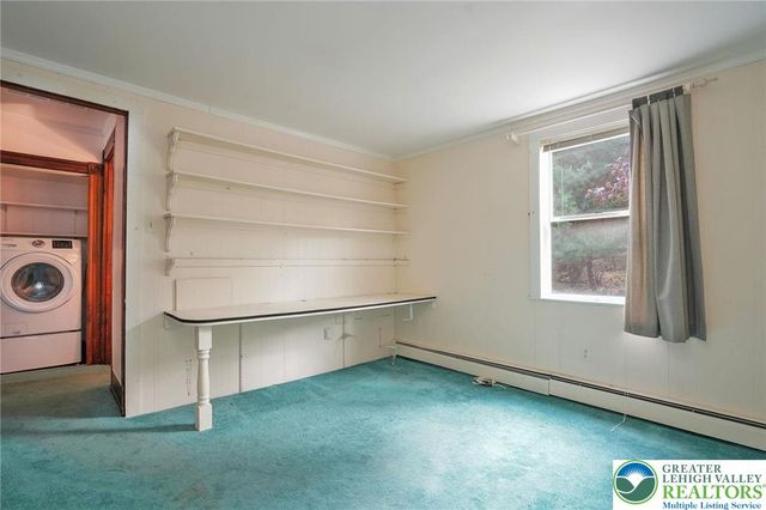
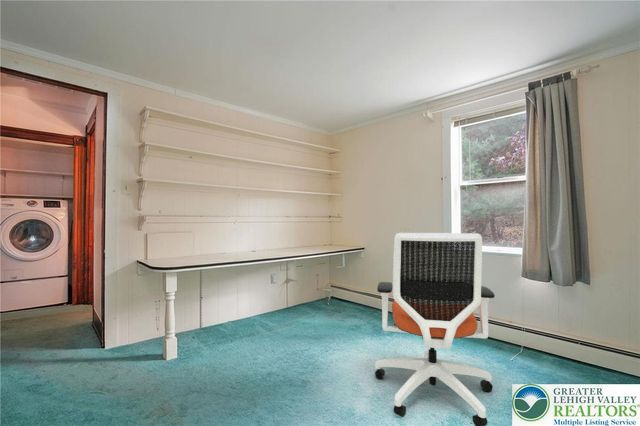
+ office chair [374,232,496,426]
